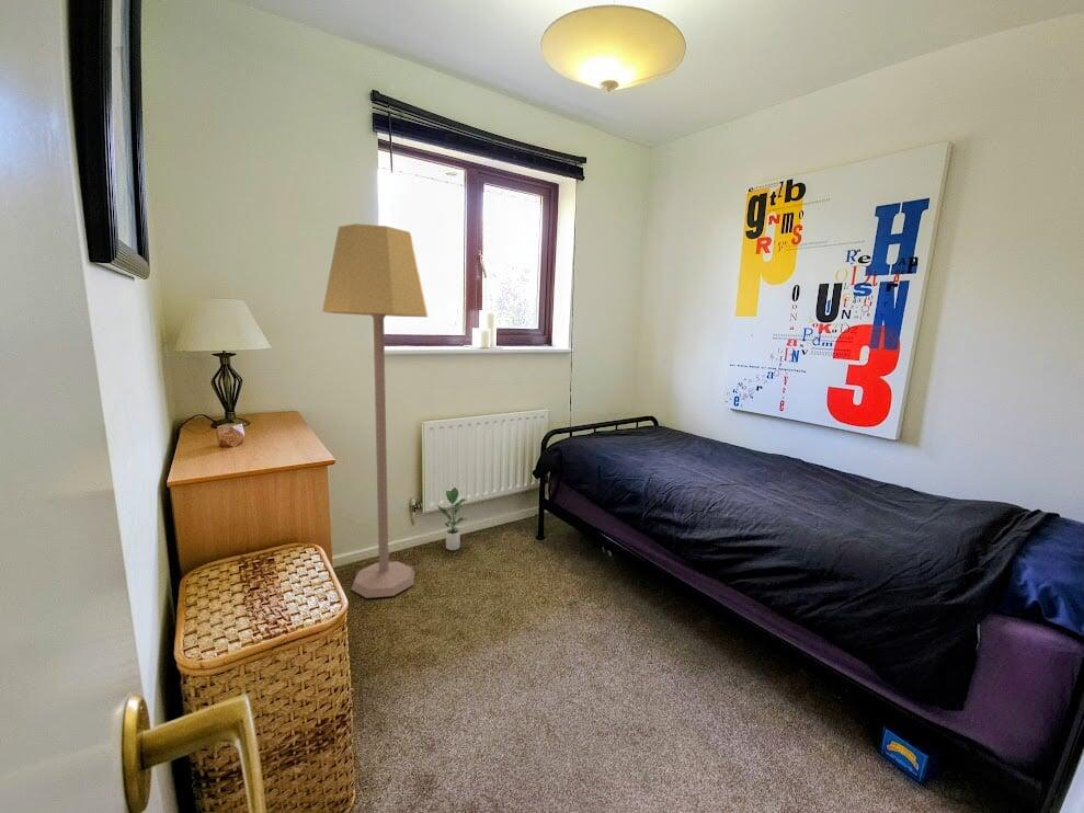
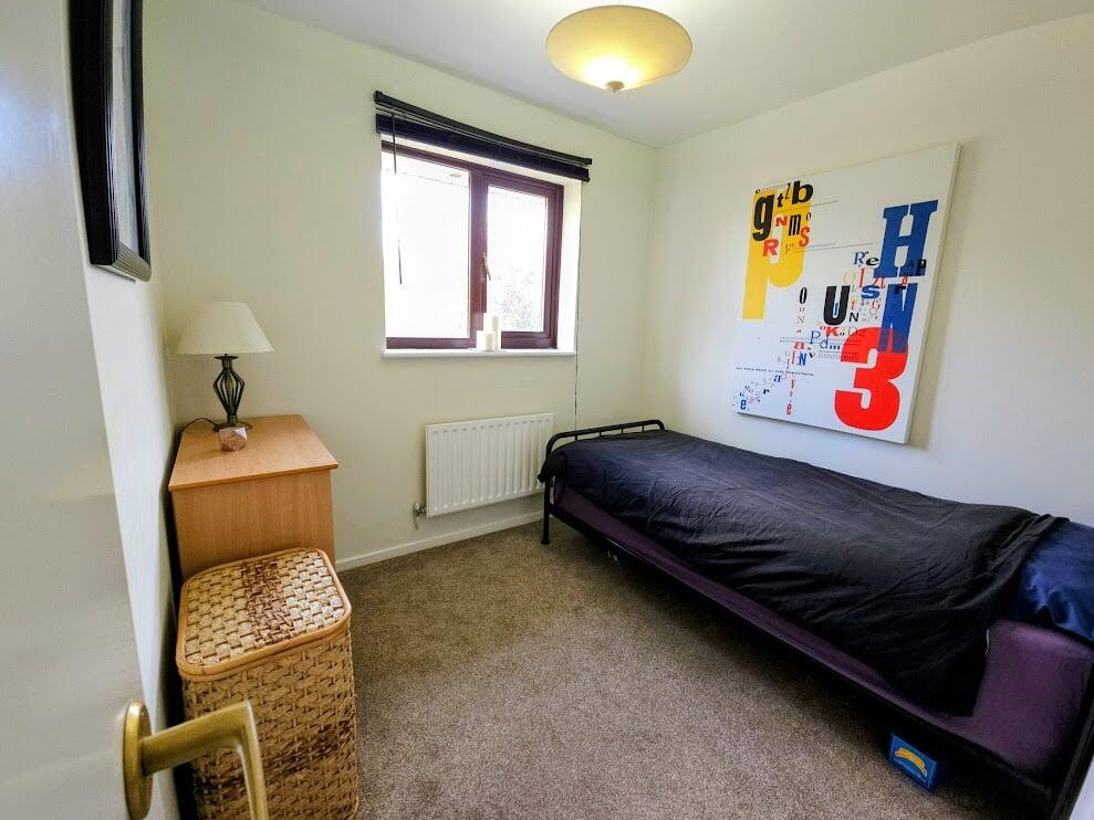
- potted plant [437,486,467,551]
- lamp [321,222,430,599]
